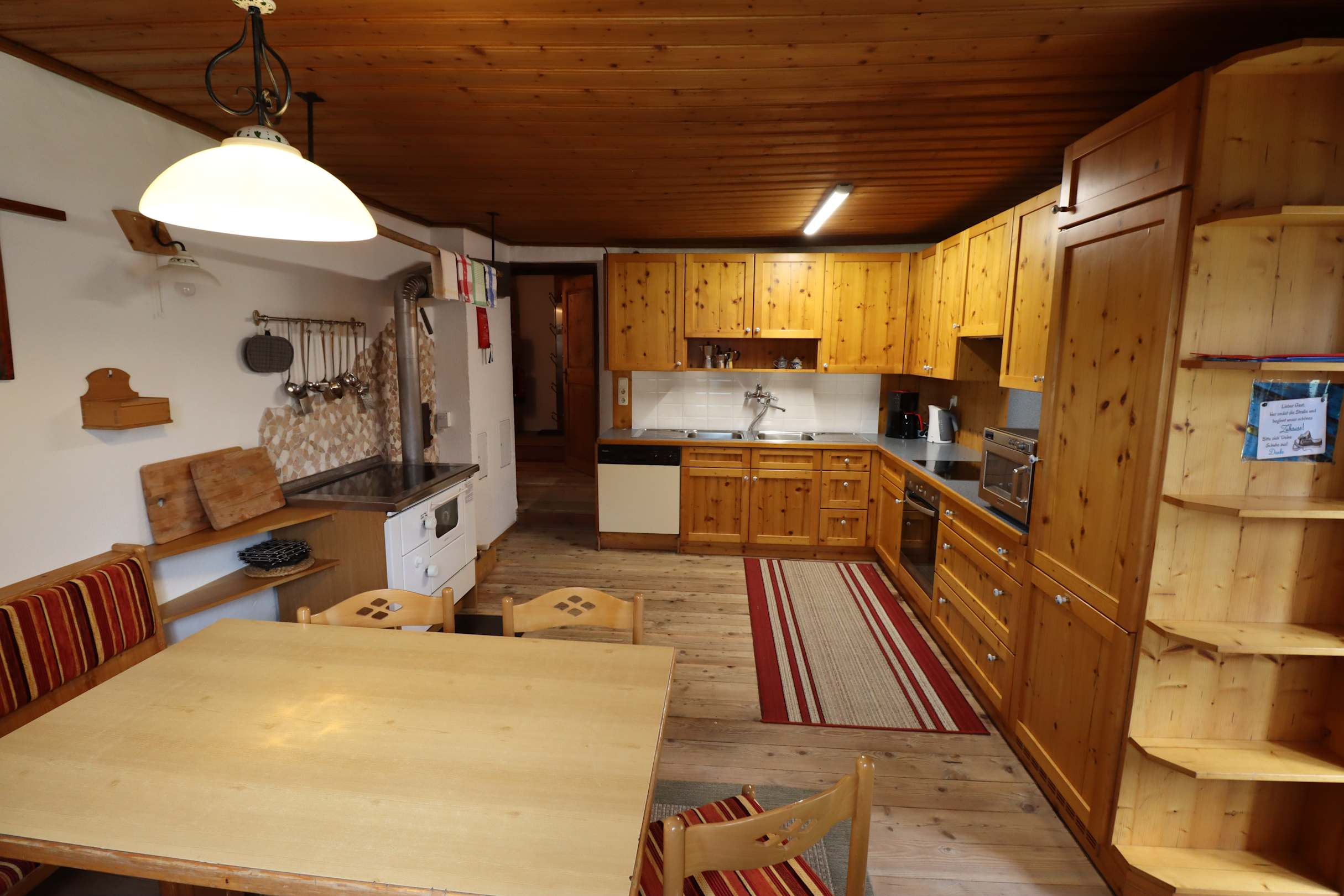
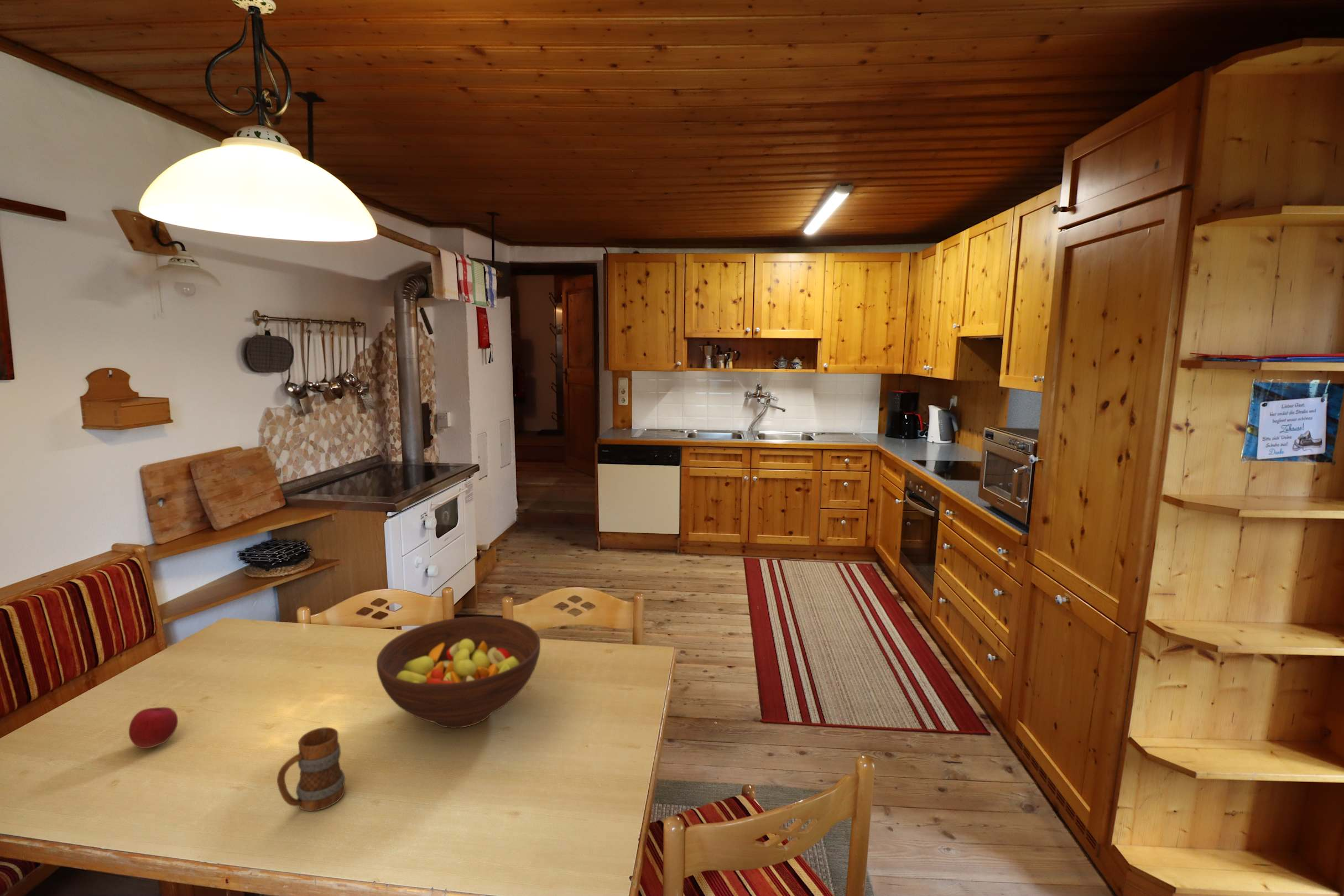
+ apple [128,706,179,749]
+ fruit bowl [376,616,541,729]
+ mug [277,727,346,812]
